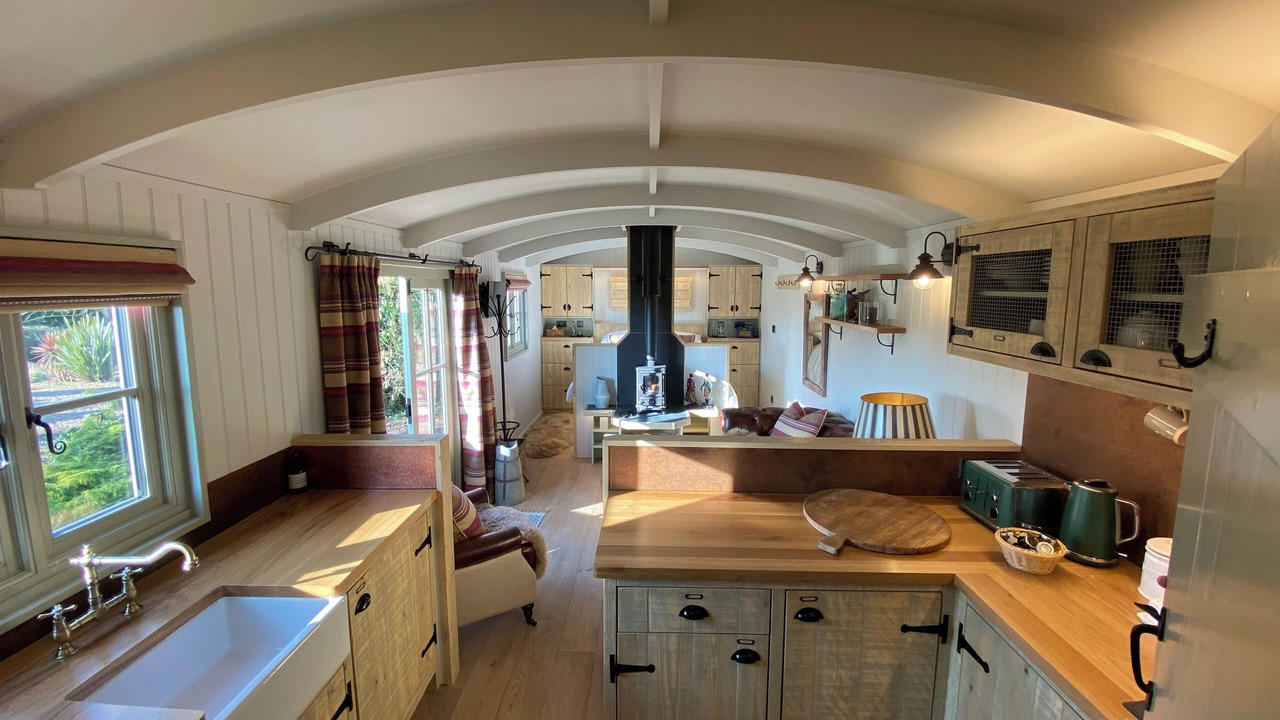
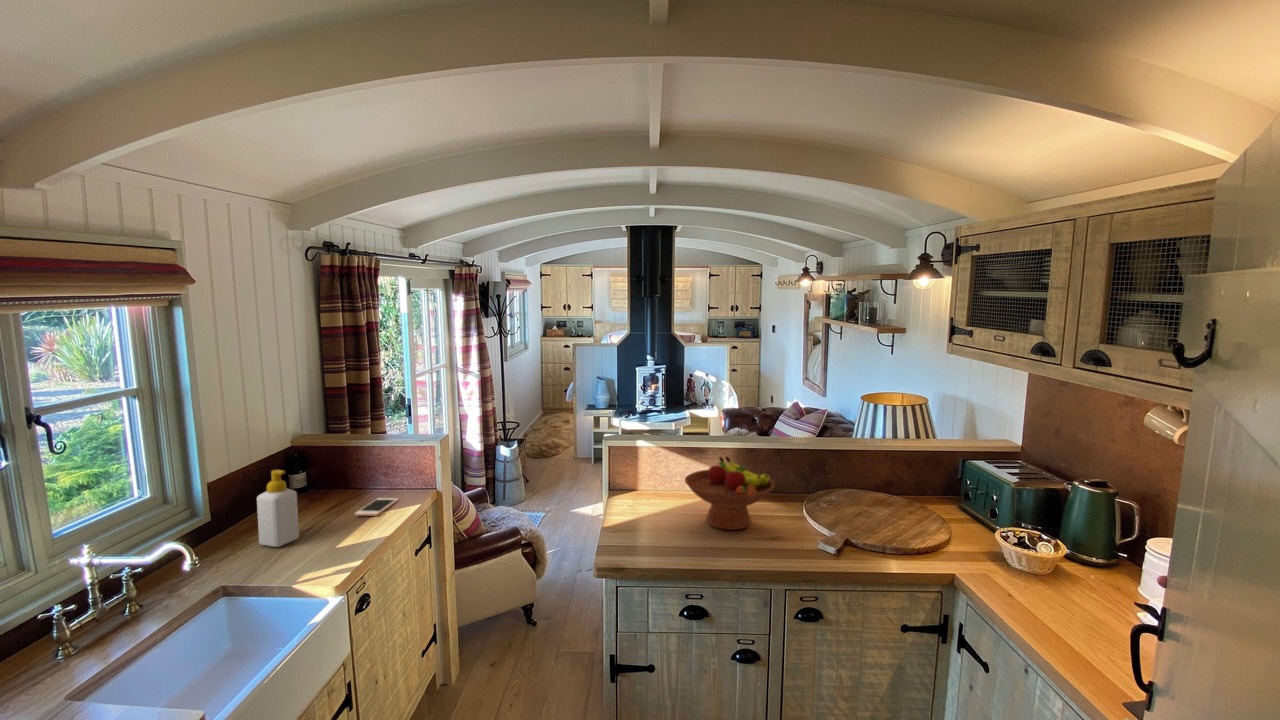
+ cell phone [354,497,399,517]
+ fruit bowl [684,455,776,531]
+ soap bottle [256,469,300,548]
